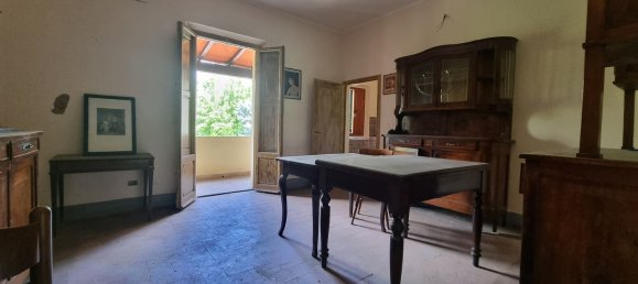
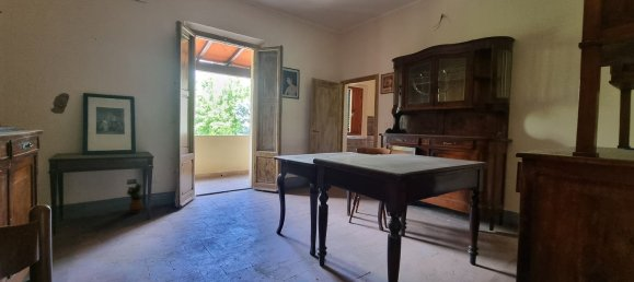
+ potted plant [125,183,145,214]
